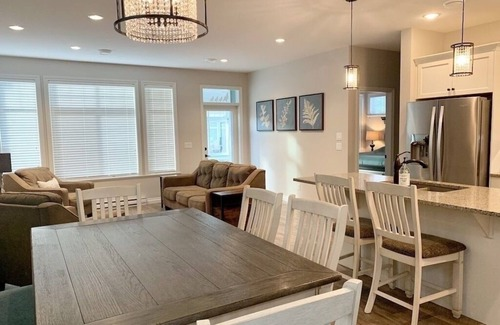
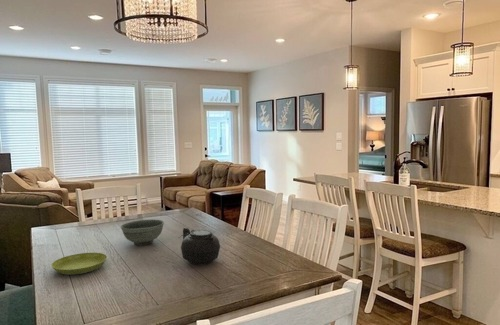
+ teapot [178,227,221,266]
+ saucer [51,252,108,276]
+ bowl [120,218,165,246]
